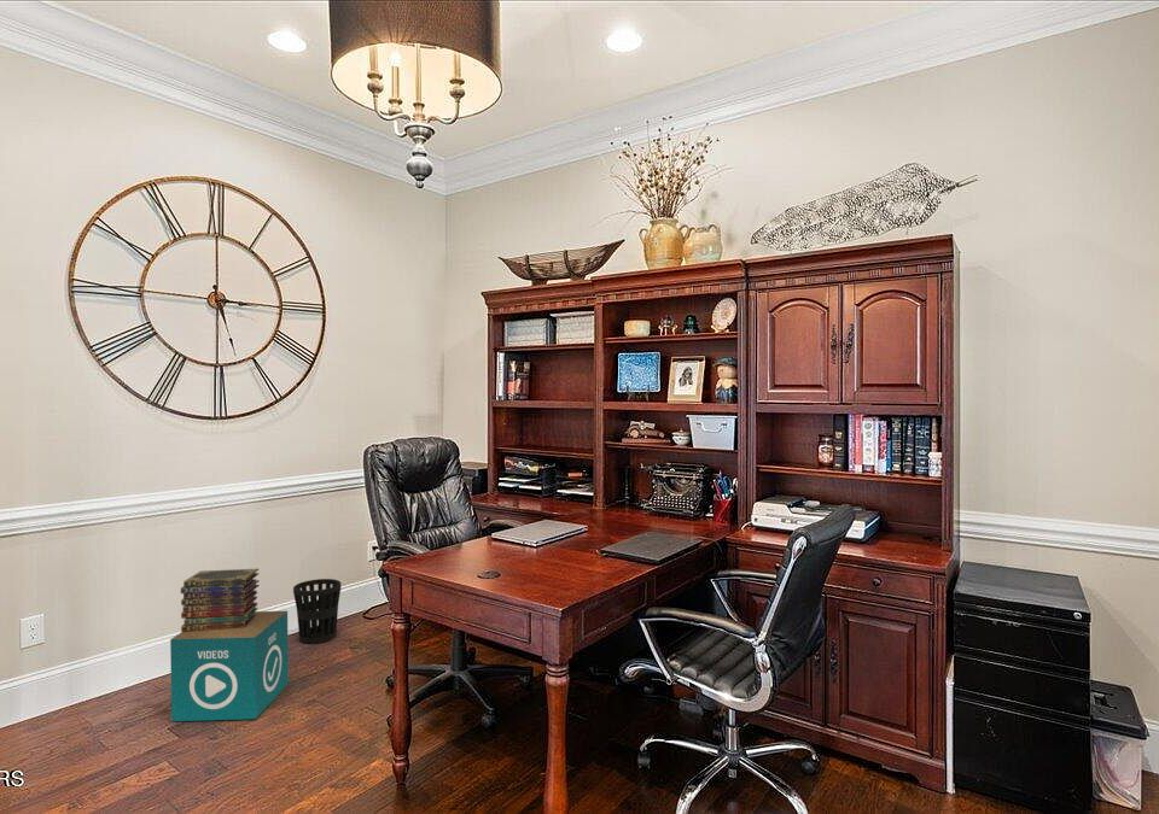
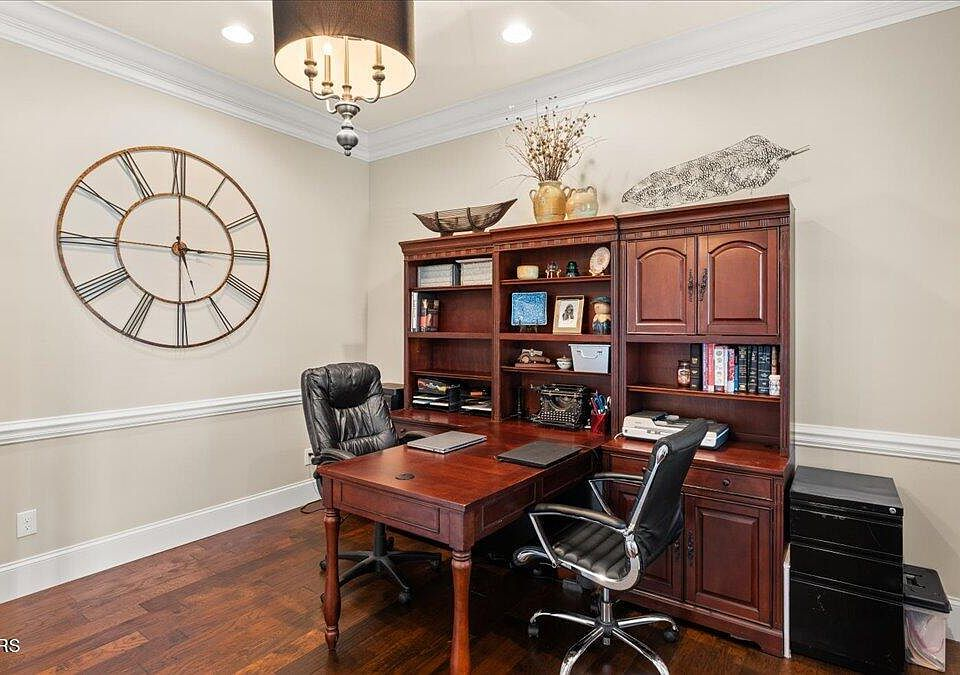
- product box [169,610,290,722]
- wastebasket [292,578,342,645]
- book stack [180,568,261,632]
